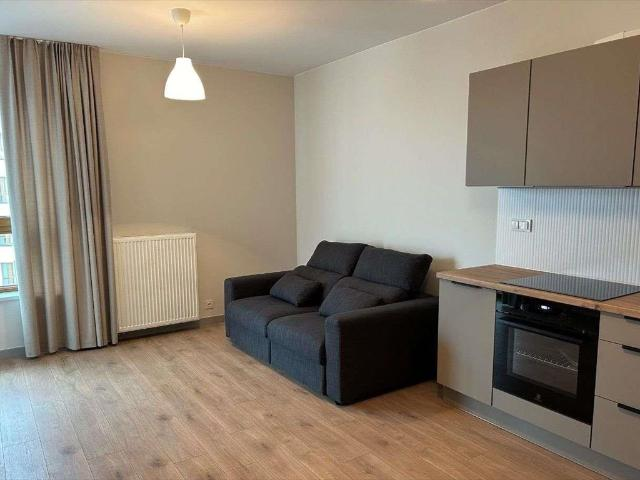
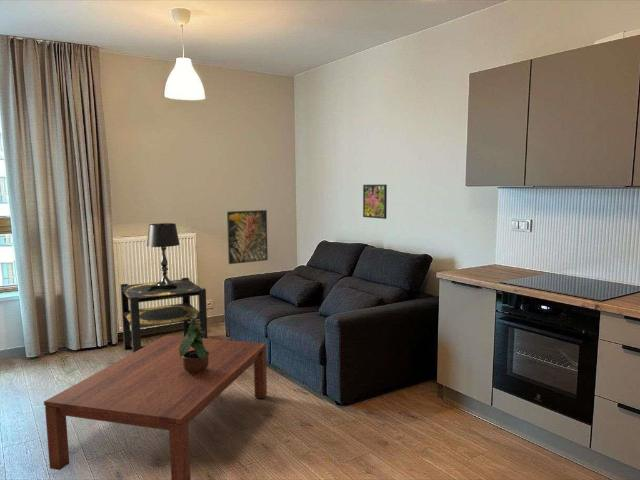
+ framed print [362,184,388,220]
+ table lamp [146,222,181,287]
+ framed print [226,209,269,265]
+ coffee table [43,334,268,480]
+ potted plant [179,314,209,374]
+ side table [119,277,209,353]
